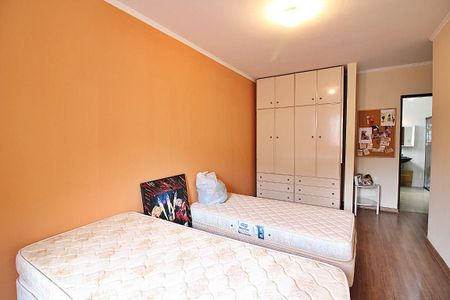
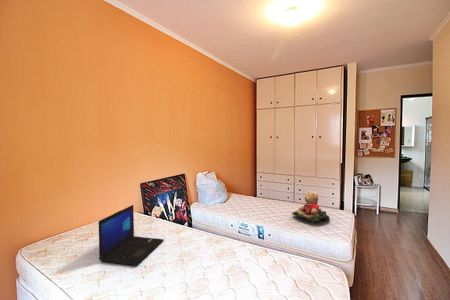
+ laptop [98,204,165,267]
+ teddy bear [291,190,331,223]
